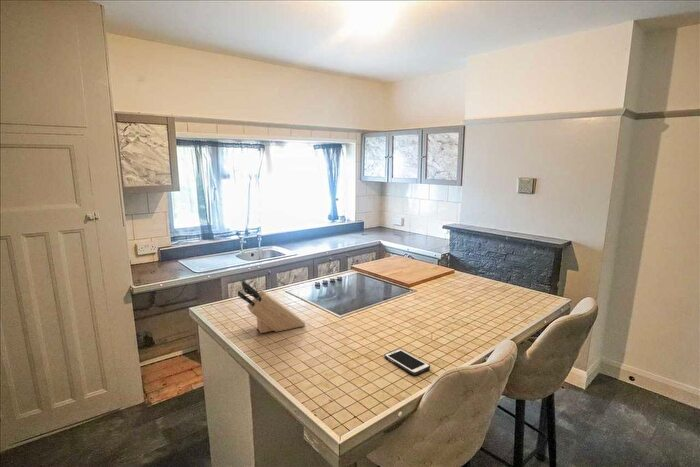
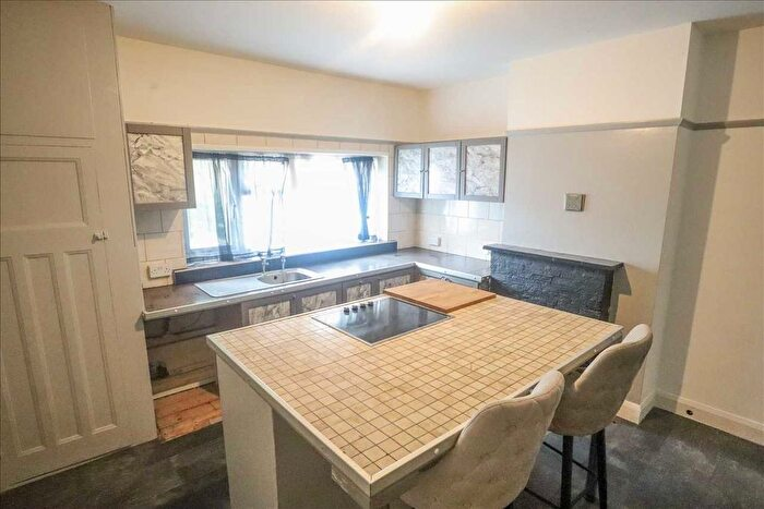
- cell phone [383,348,431,376]
- knife block [237,280,306,334]
